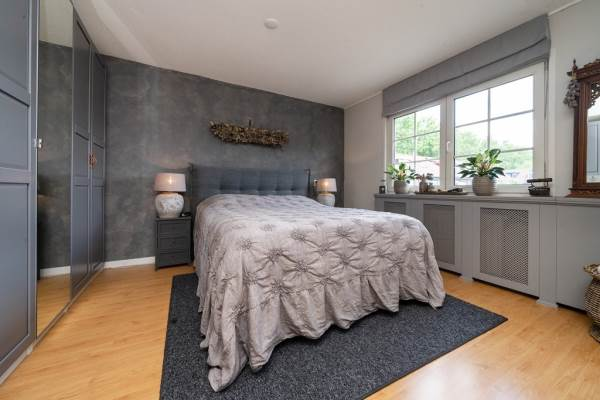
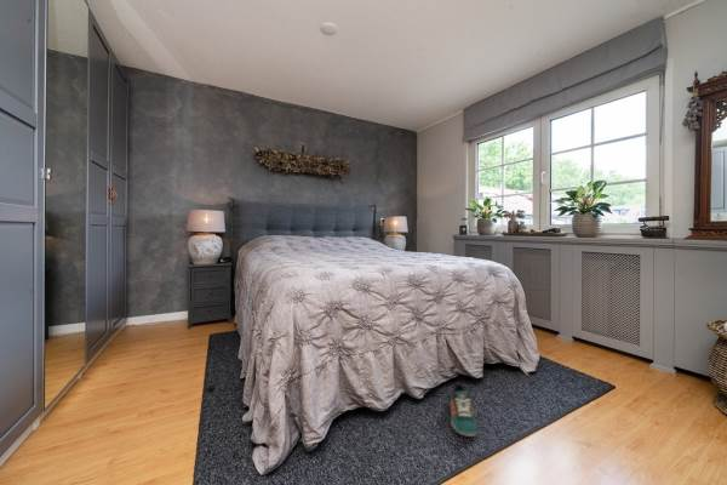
+ sneaker [450,382,477,438]
